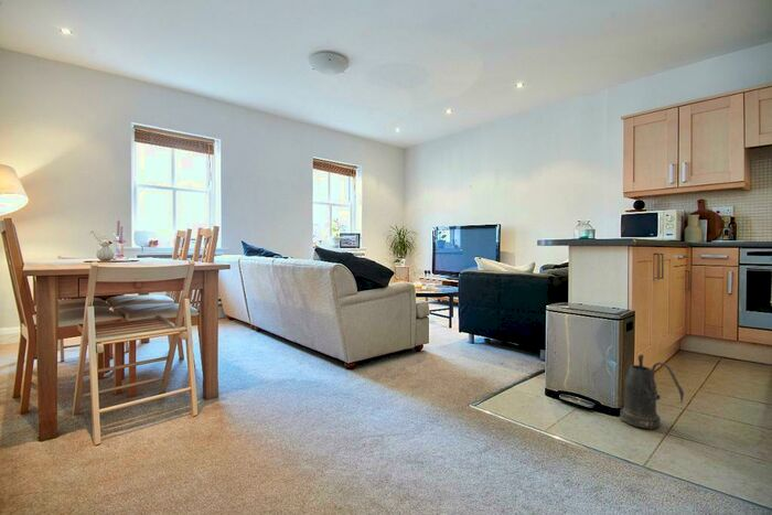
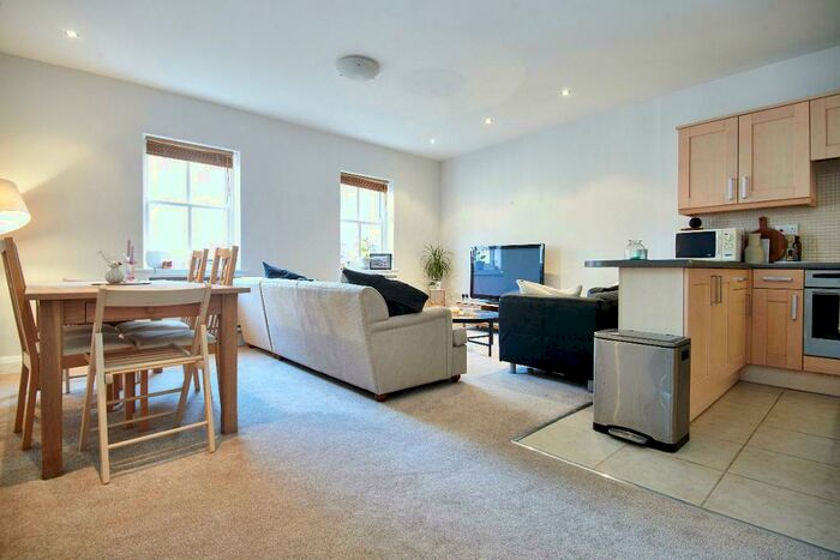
- watering can [619,354,685,430]
